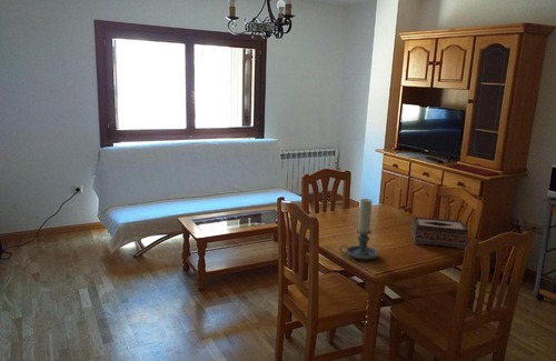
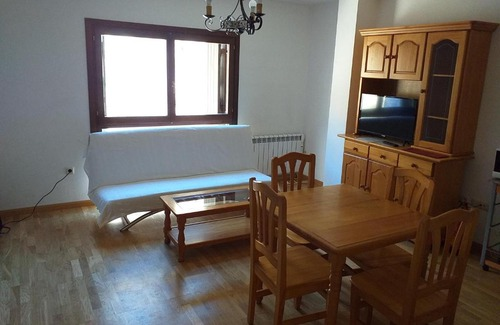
- candle holder [339,198,380,261]
- tissue box [410,215,469,250]
